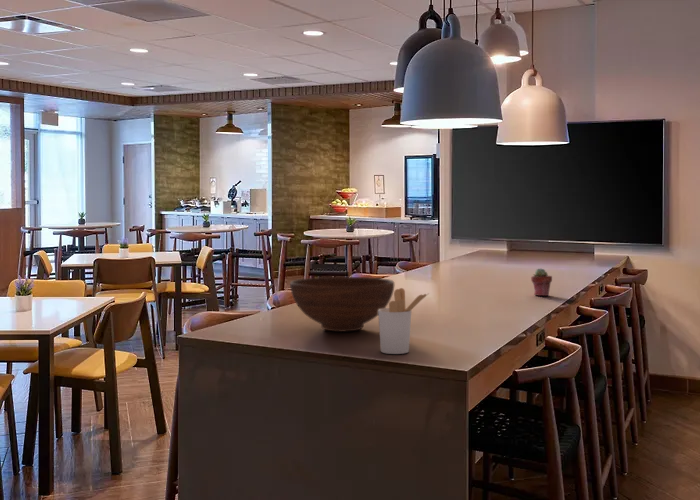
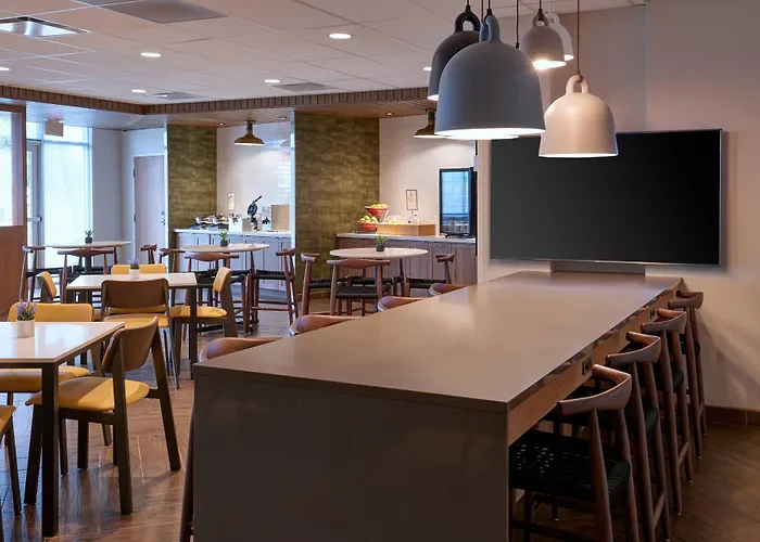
- utensil holder [378,287,430,355]
- fruit bowl [289,276,395,333]
- potted succulent [530,268,553,297]
